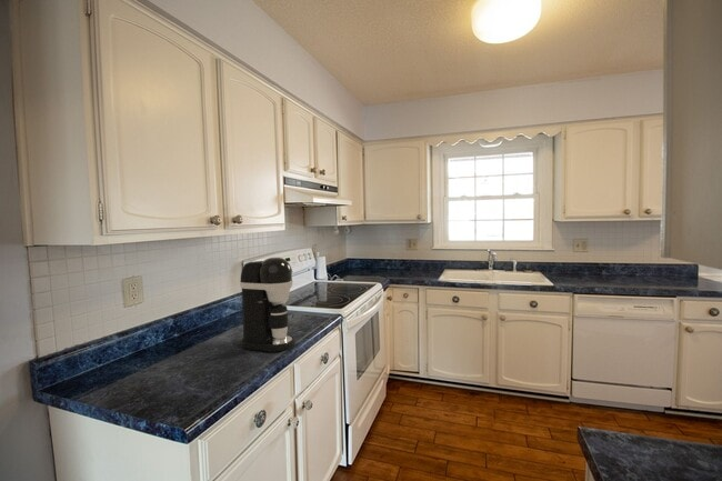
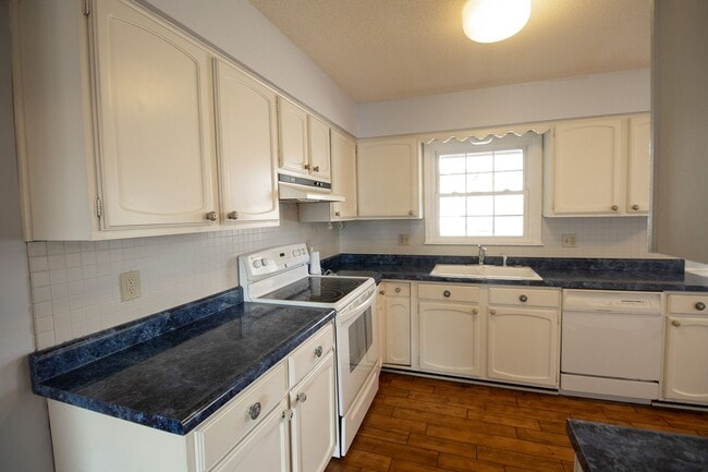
- coffee maker [239,257,297,353]
